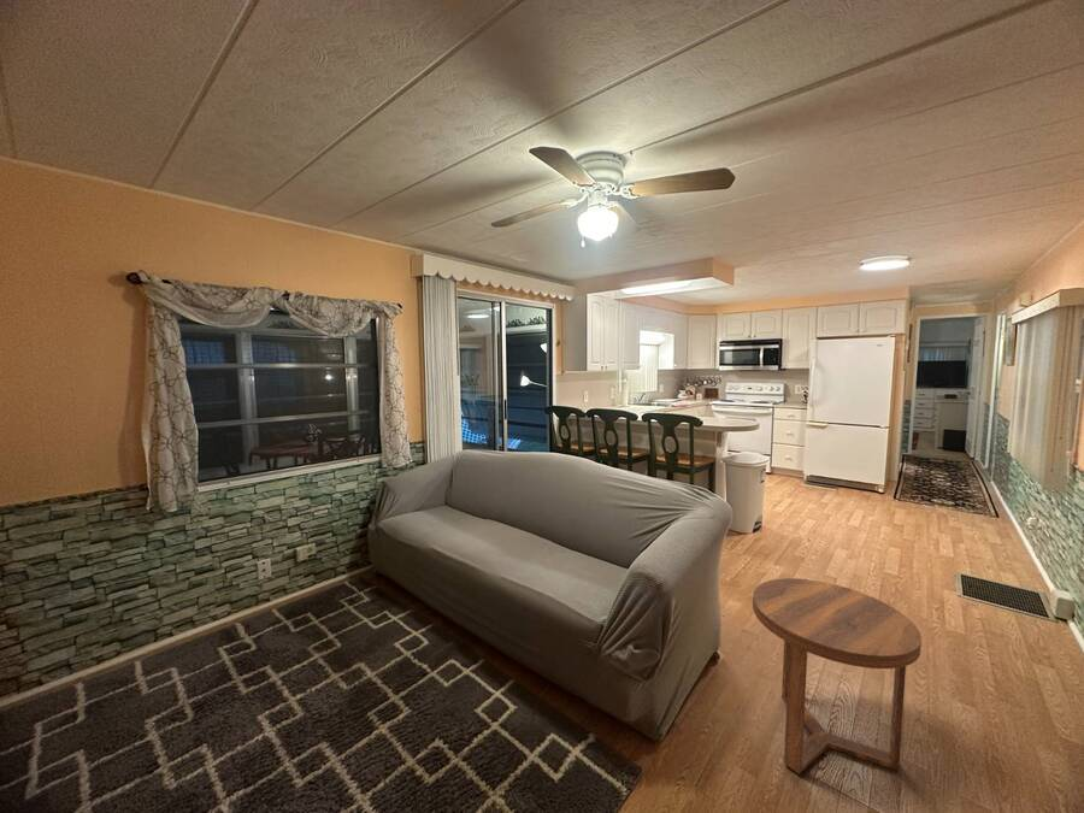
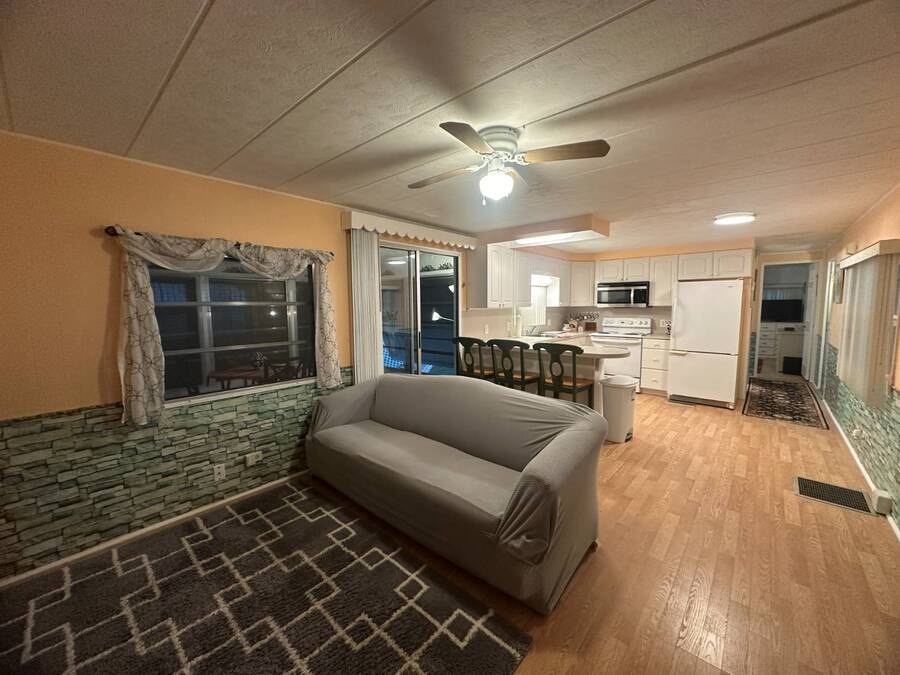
- side table [752,577,923,776]
